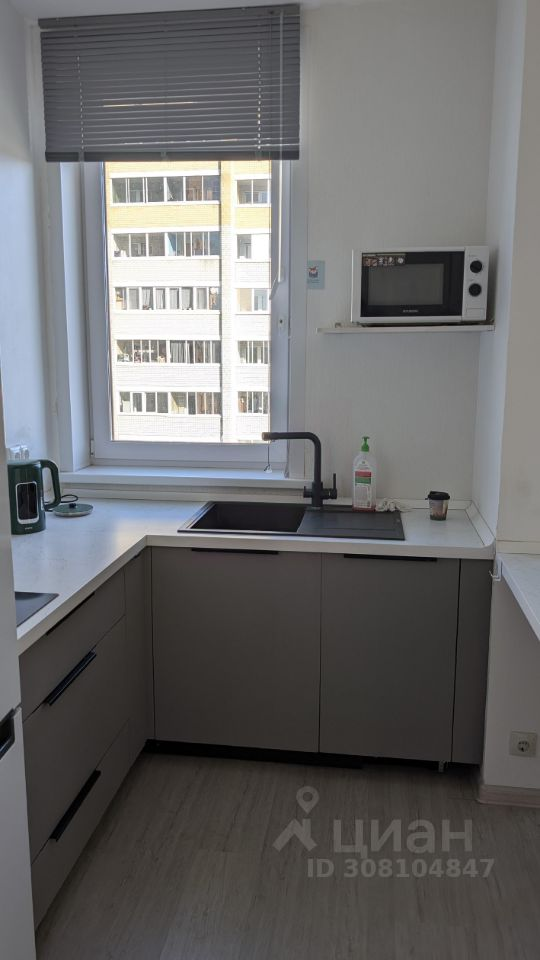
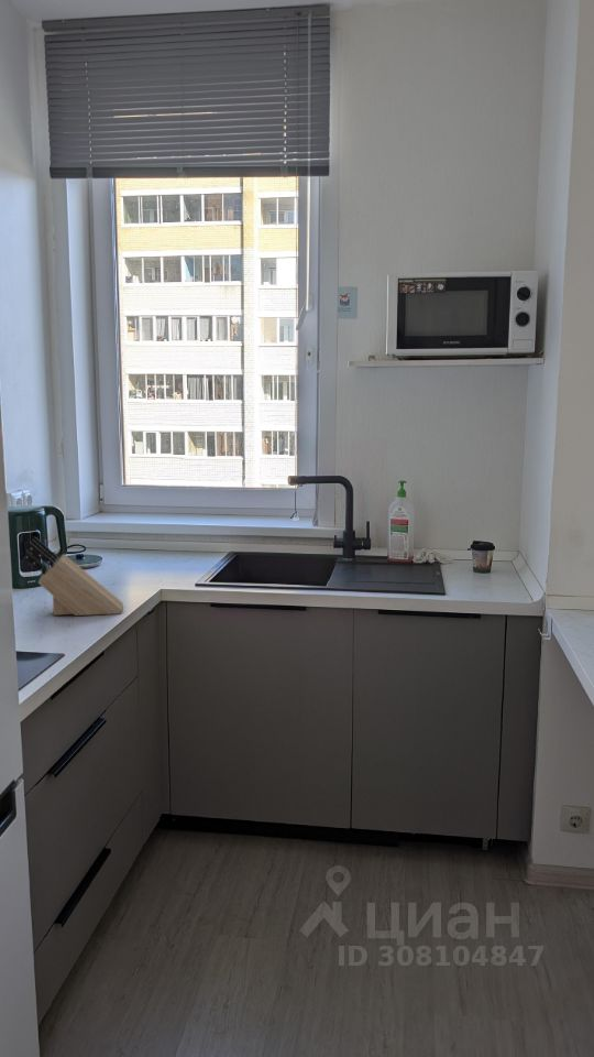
+ knife block [23,536,124,617]
